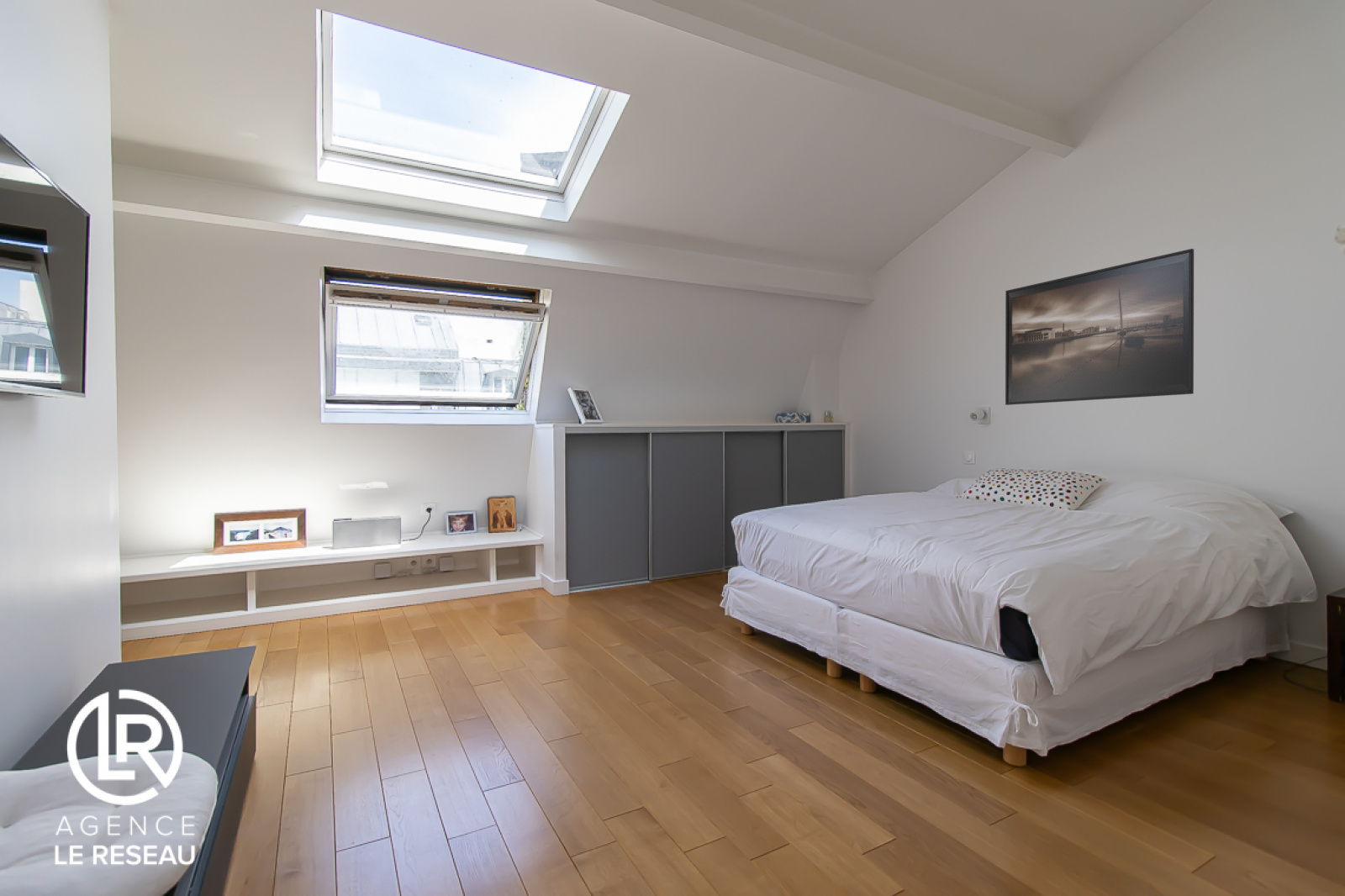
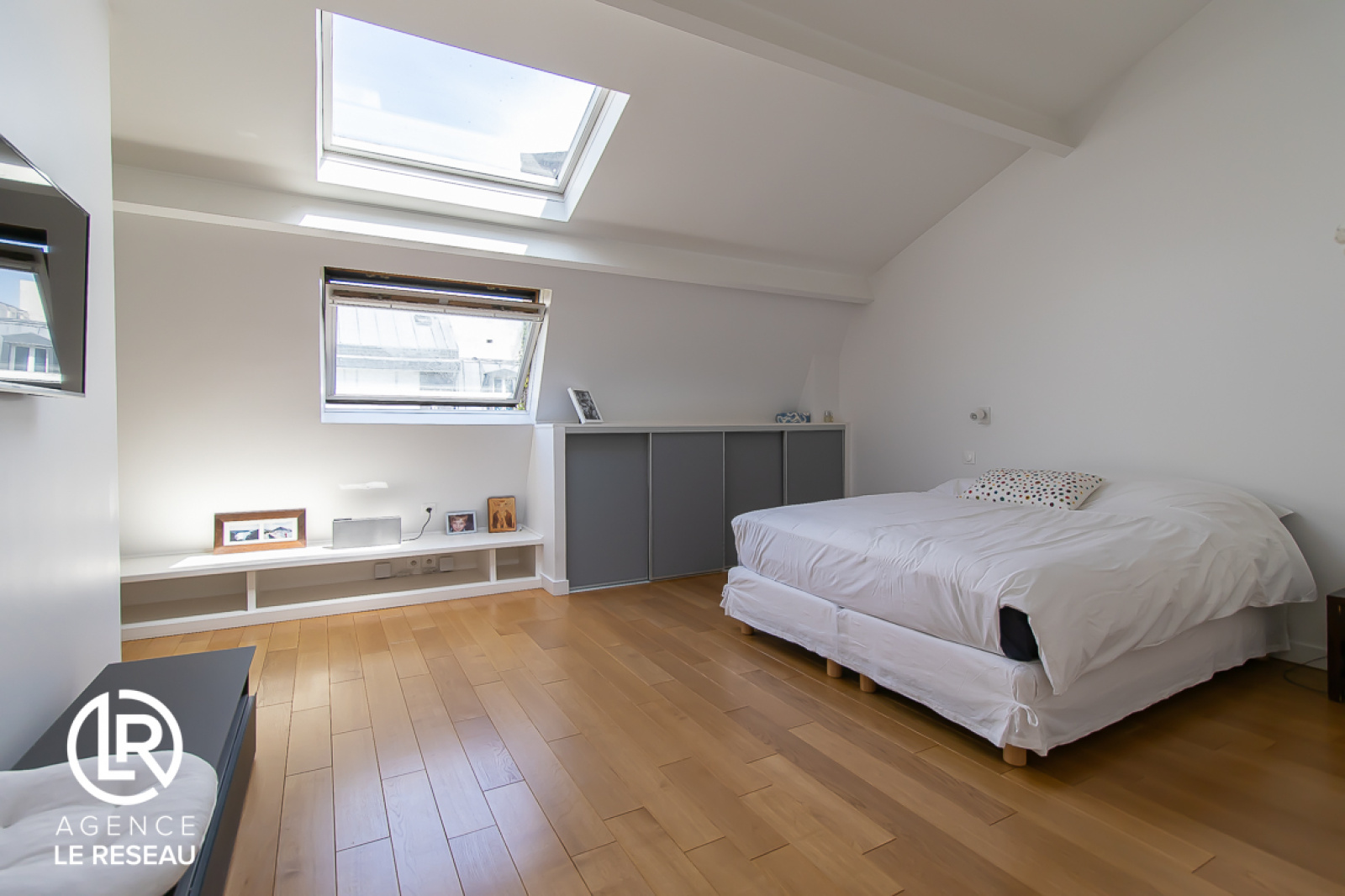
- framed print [1005,248,1195,406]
